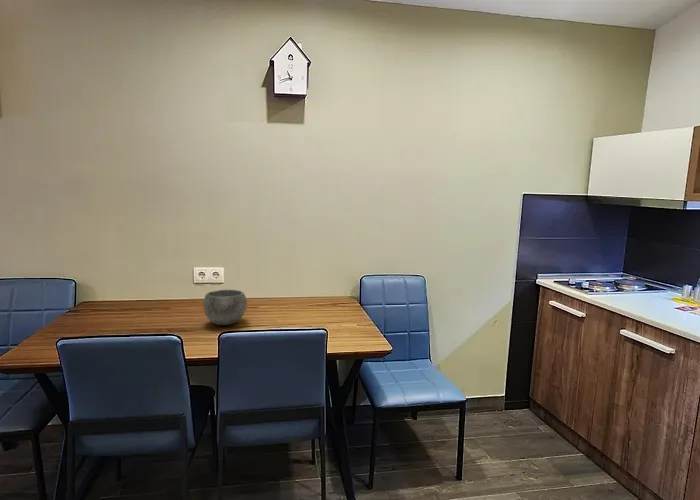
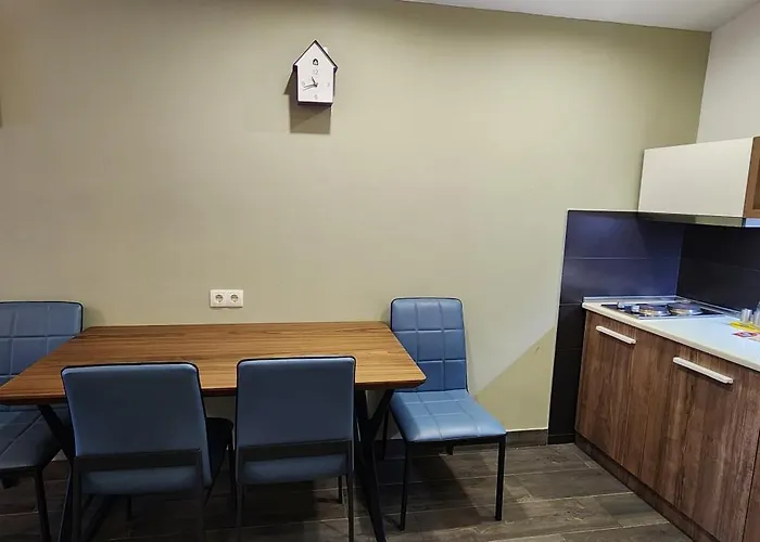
- bowl [202,289,248,326]
